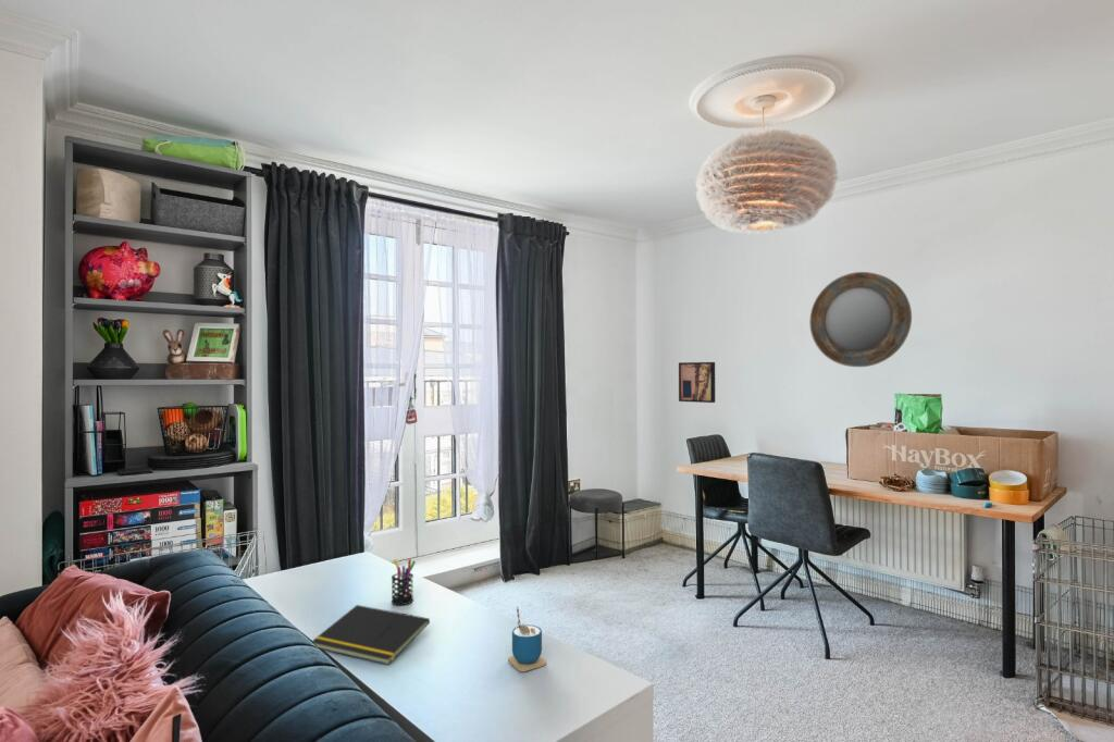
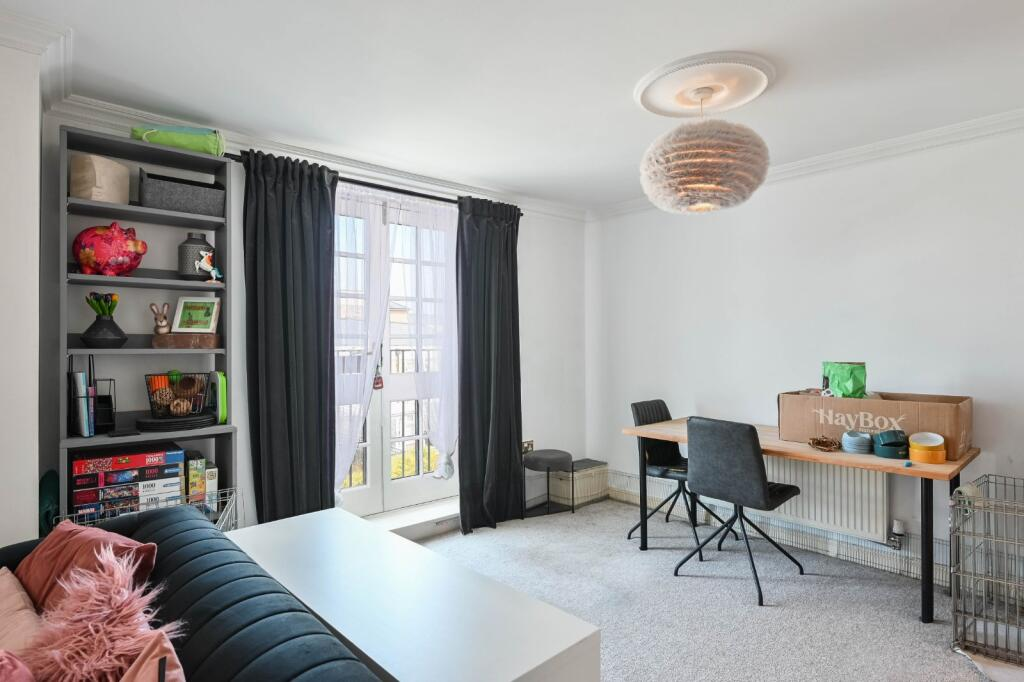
- notepad [311,604,431,666]
- pen holder [391,558,417,606]
- home mirror [808,271,913,368]
- cup [507,606,547,672]
- wall art [678,361,716,404]
